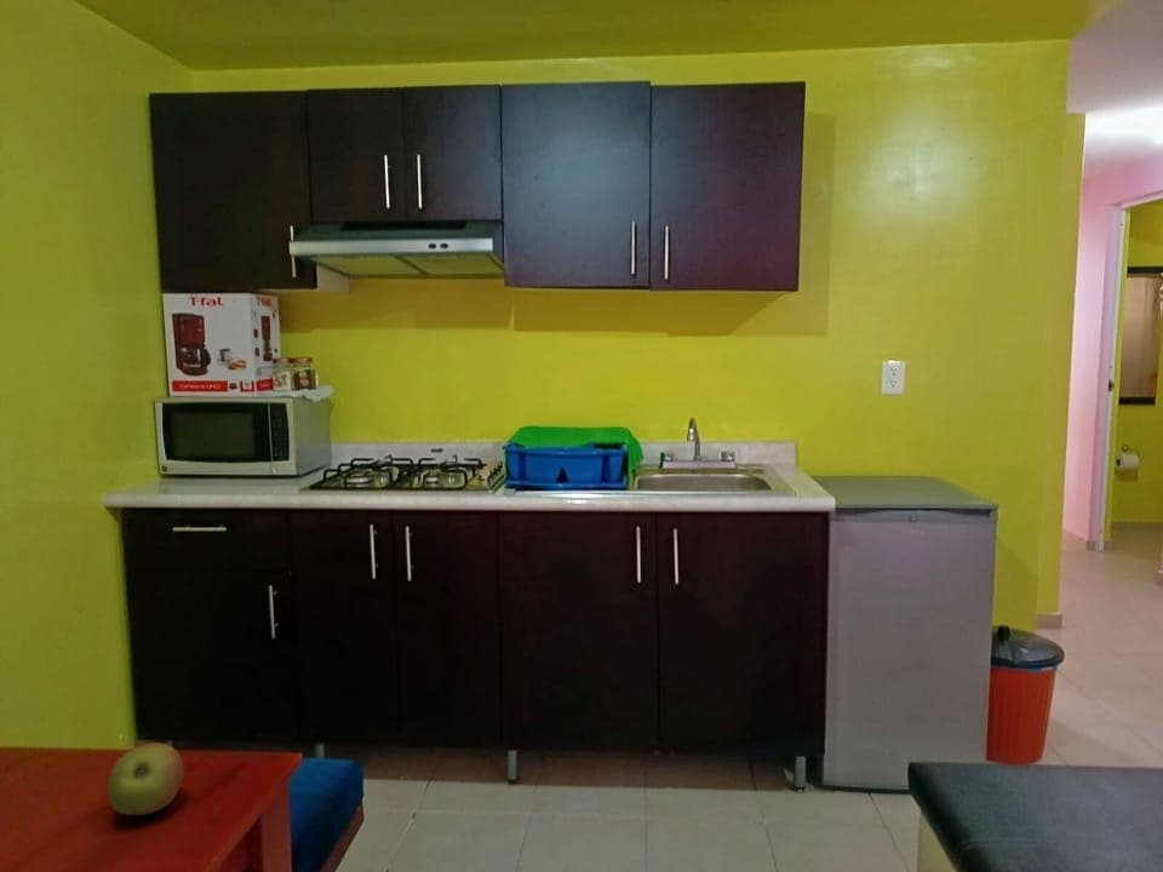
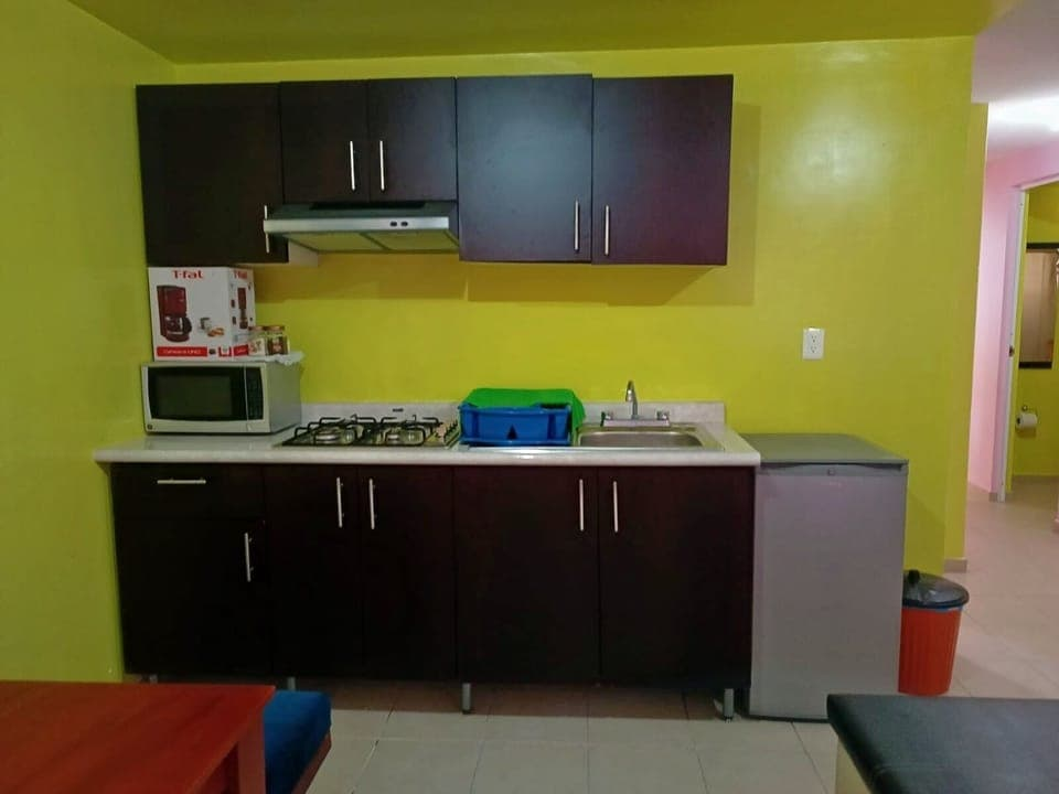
- apple [107,741,185,816]
